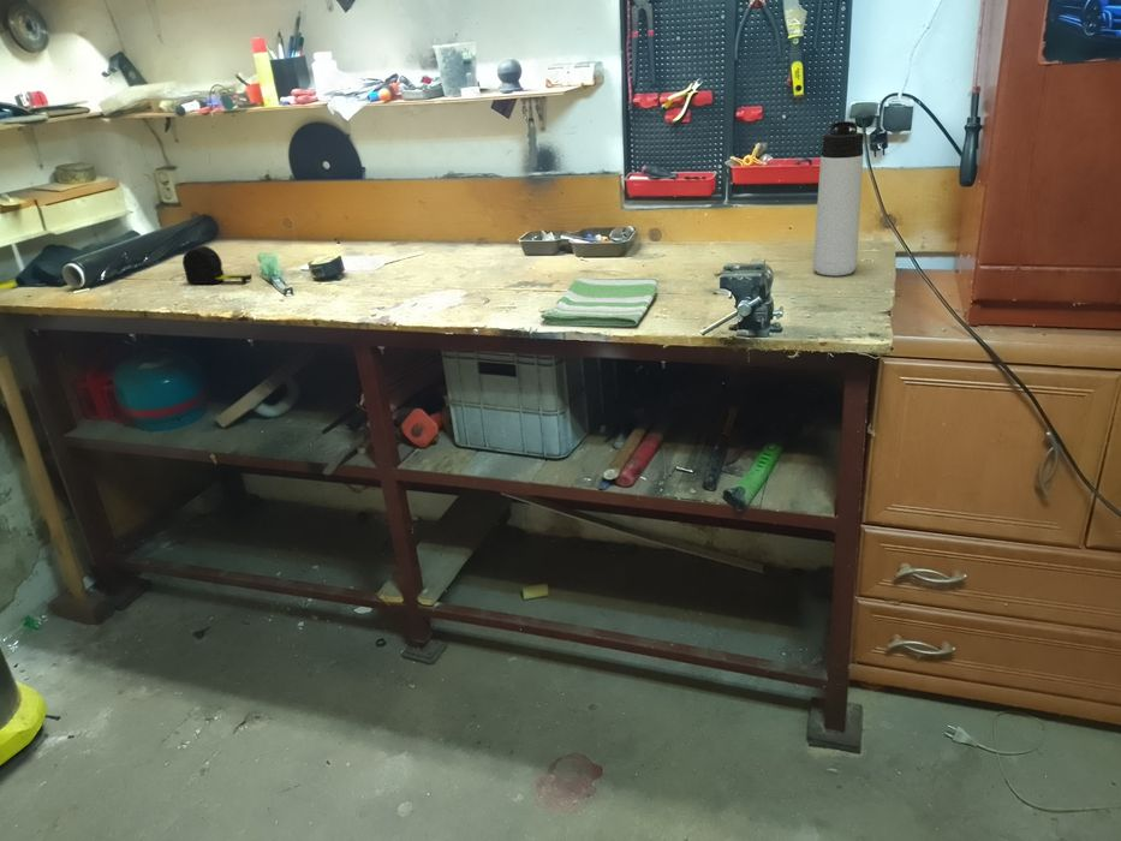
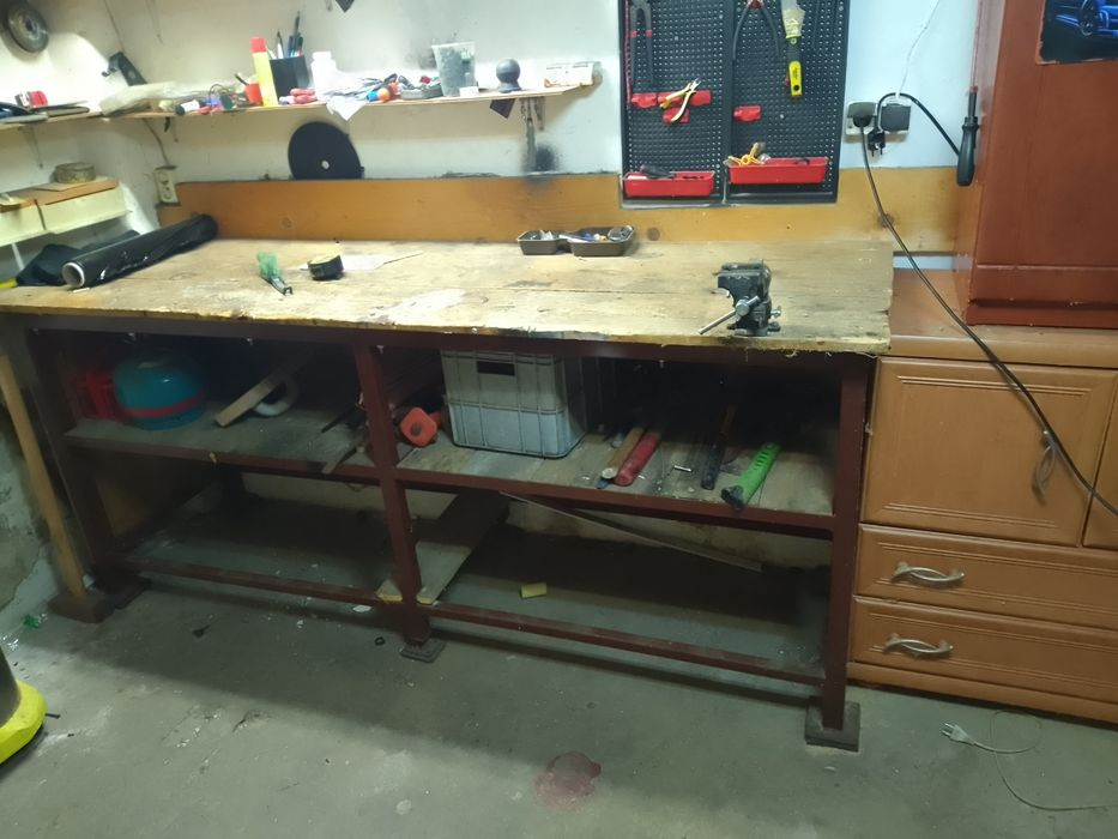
- tape measure [181,245,254,286]
- thermos bottle [812,120,865,278]
- dish towel [539,276,660,328]
